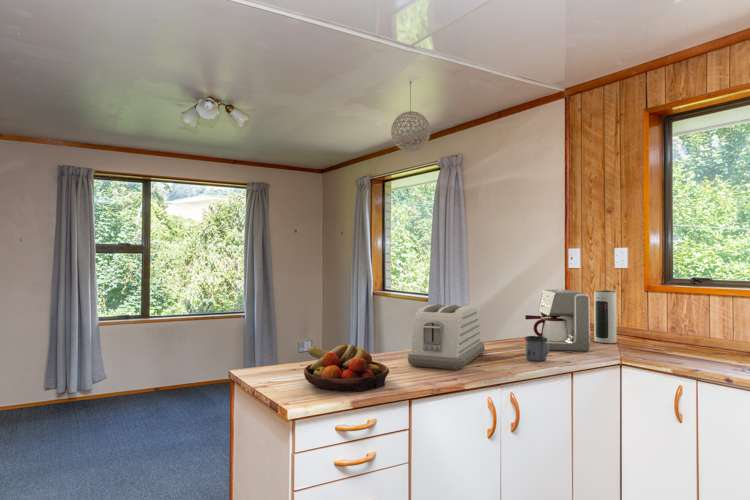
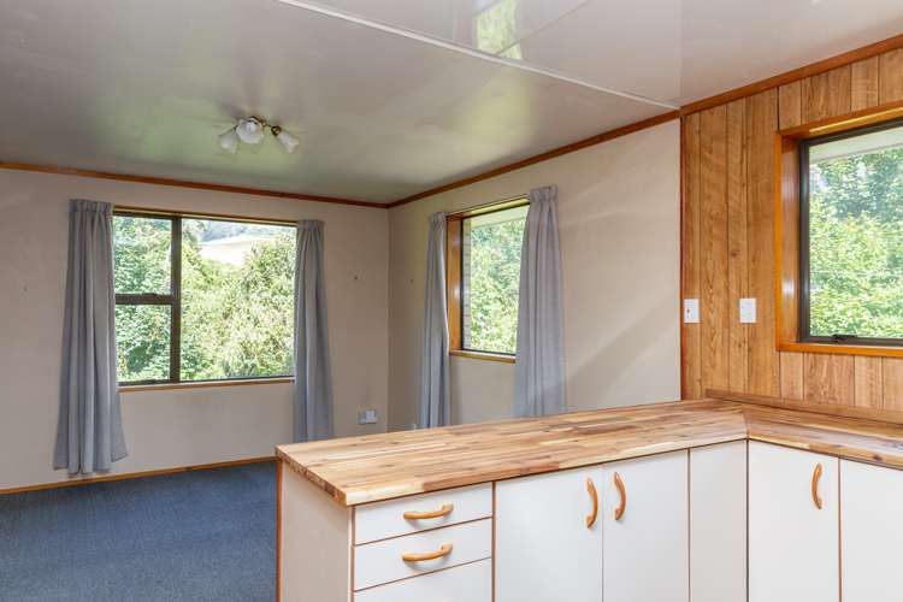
- coffee maker [524,289,591,352]
- pendant light [390,80,432,153]
- fruit bowl [303,343,390,393]
- speaker [593,289,618,344]
- mug [524,335,551,362]
- toaster [407,303,485,370]
